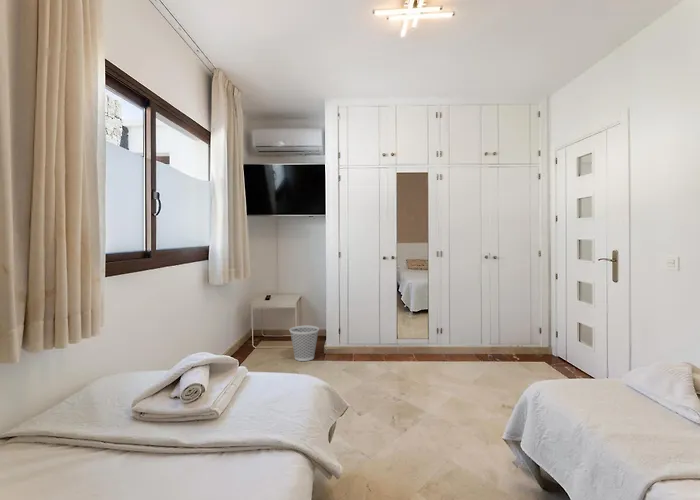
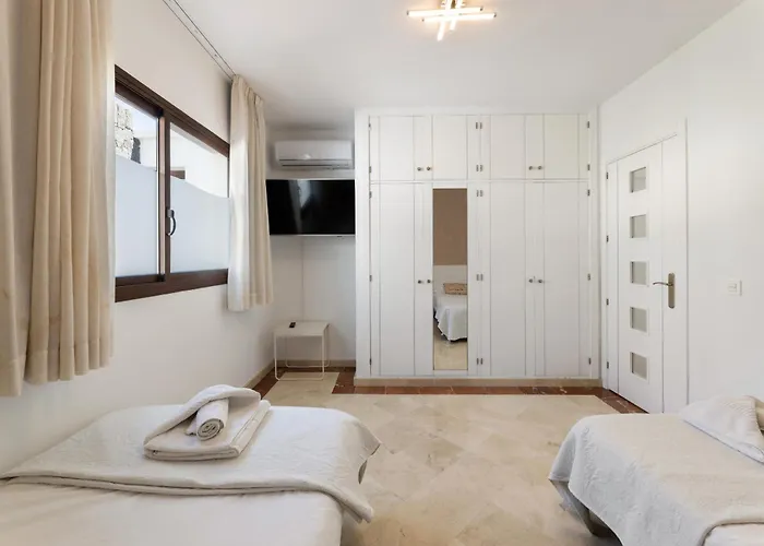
- wastebasket [289,325,320,362]
